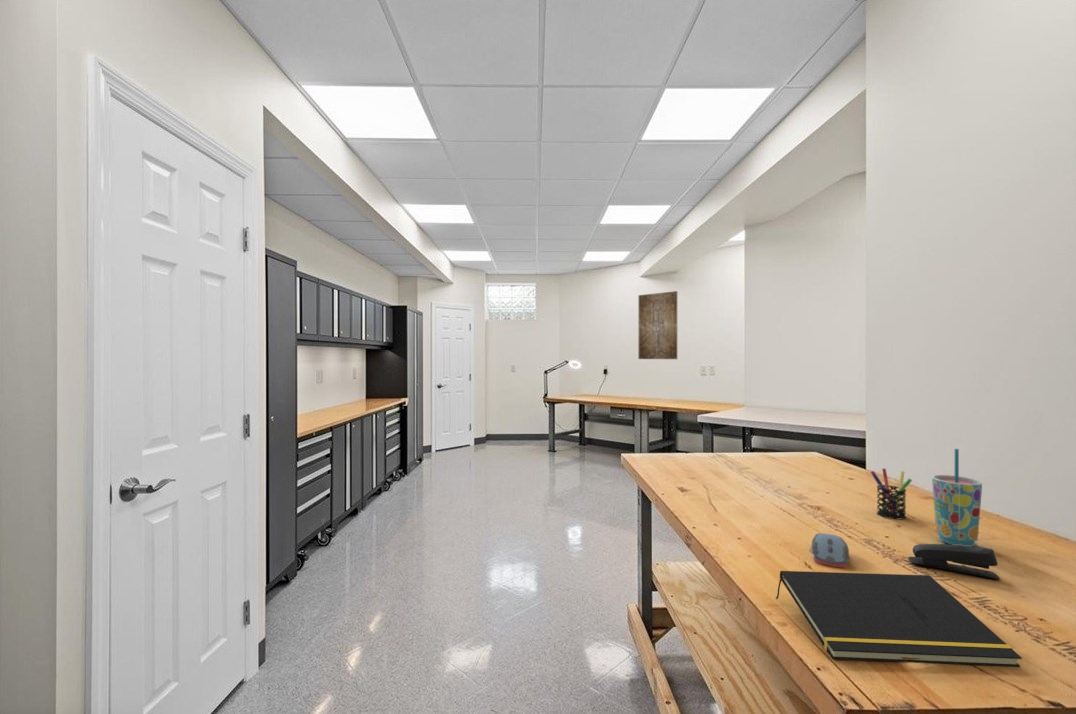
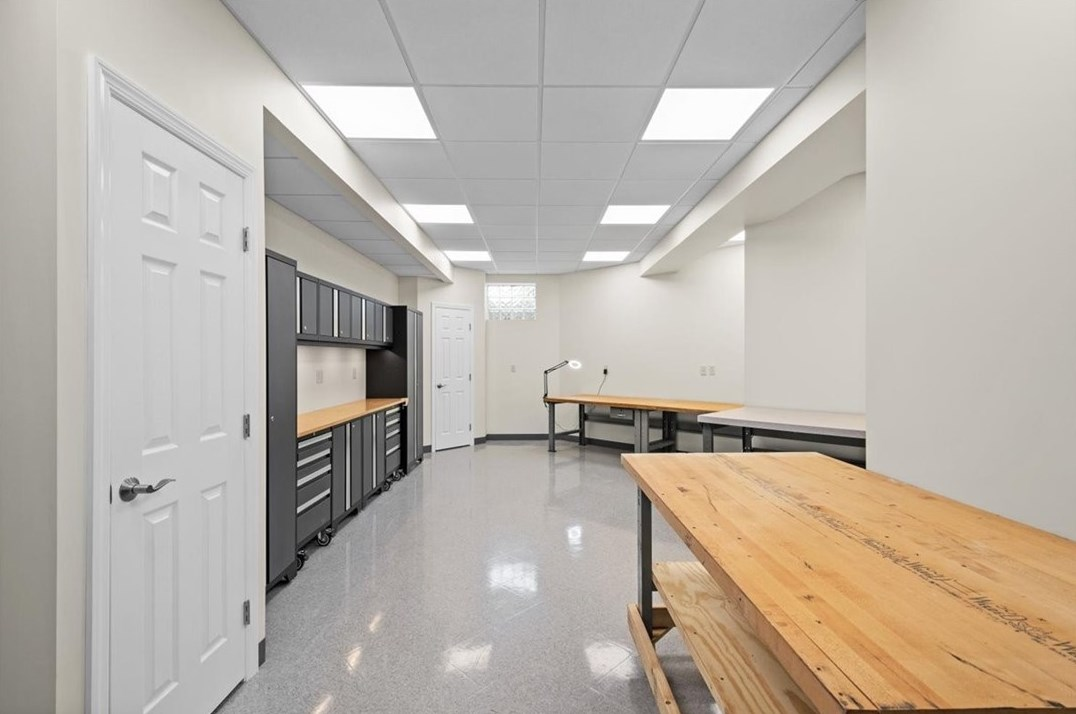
- cup [931,448,983,547]
- wall art [638,290,678,360]
- notepad [775,570,1023,668]
- stapler [907,543,1000,580]
- computer mouse [808,532,851,569]
- pen holder [870,467,913,520]
